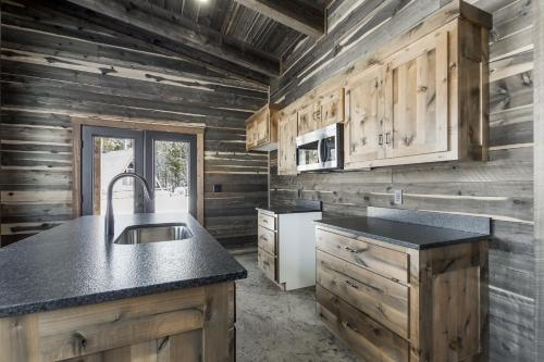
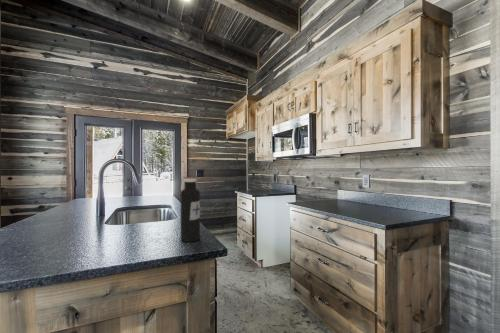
+ water bottle [180,176,201,243]
